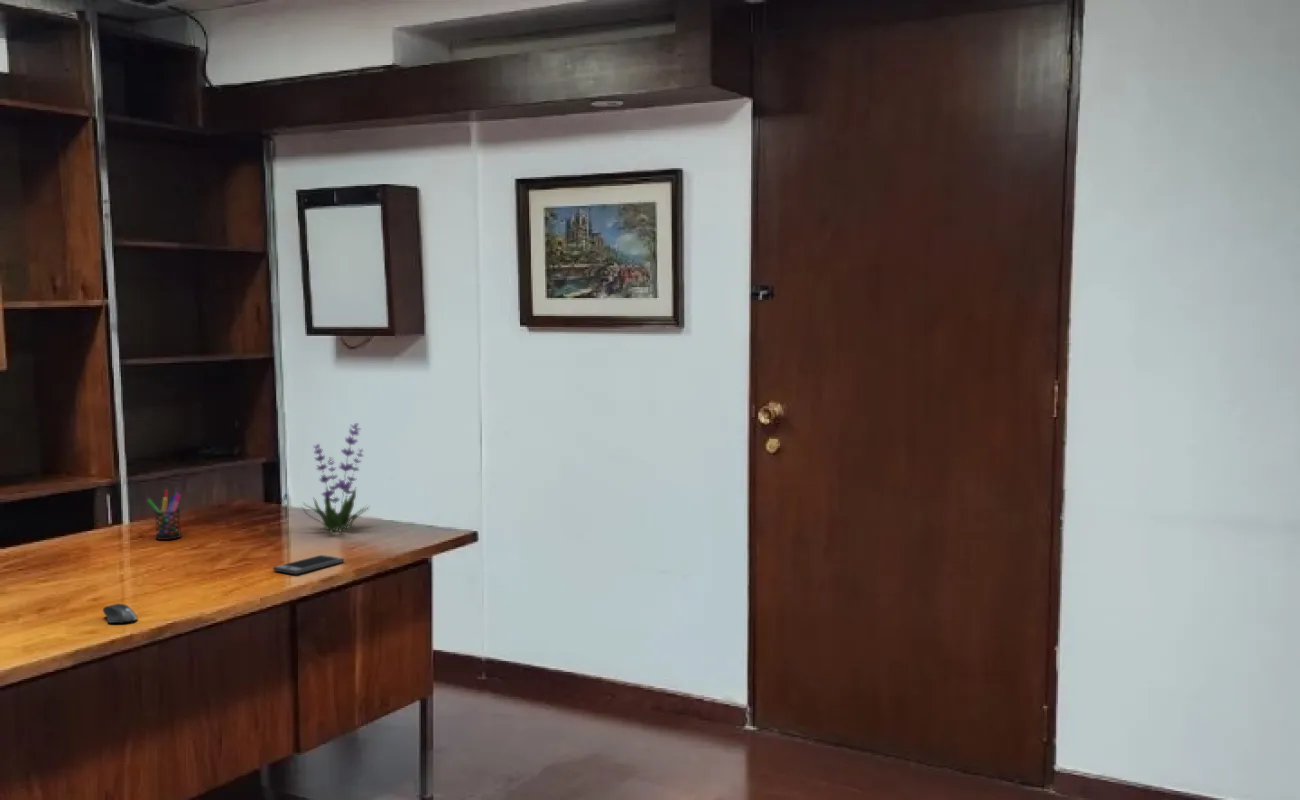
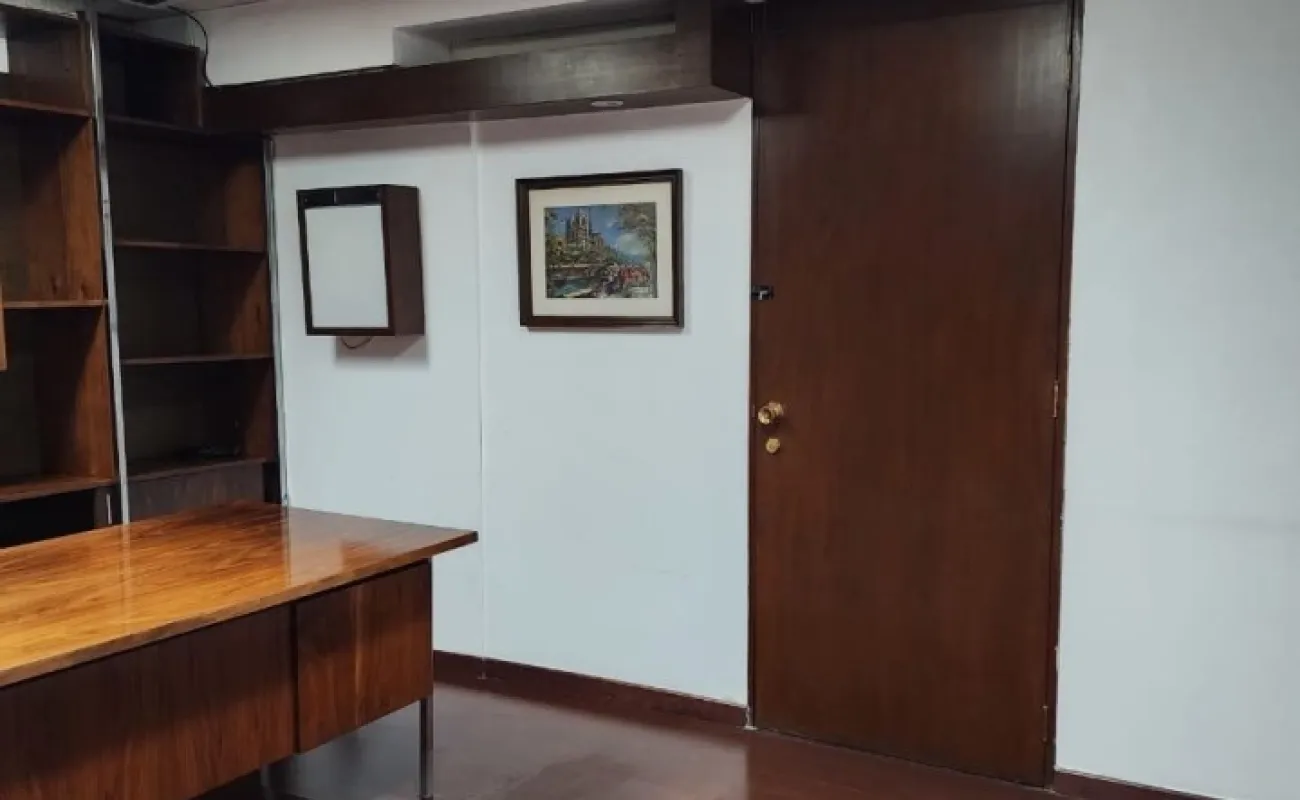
- computer mouse [102,603,138,624]
- plant [299,422,371,535]
- pen holder [146,488,182,541]
- smartphone [272,554,345,575]
